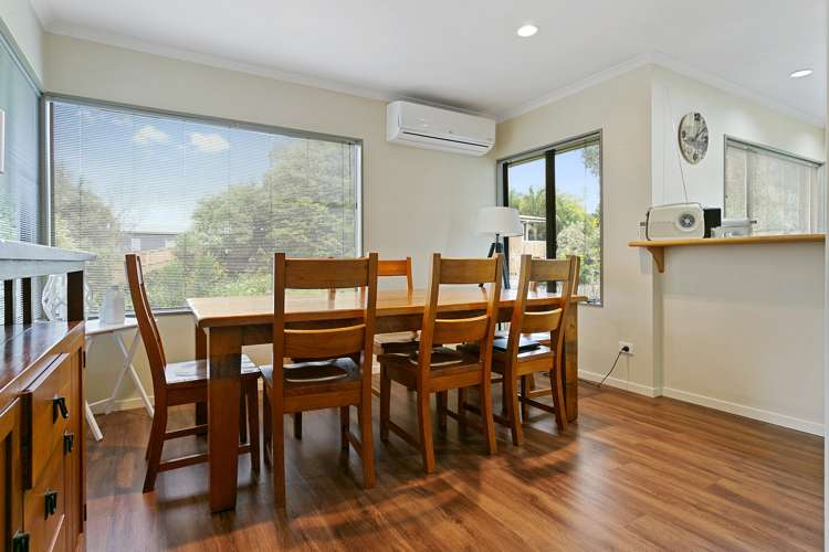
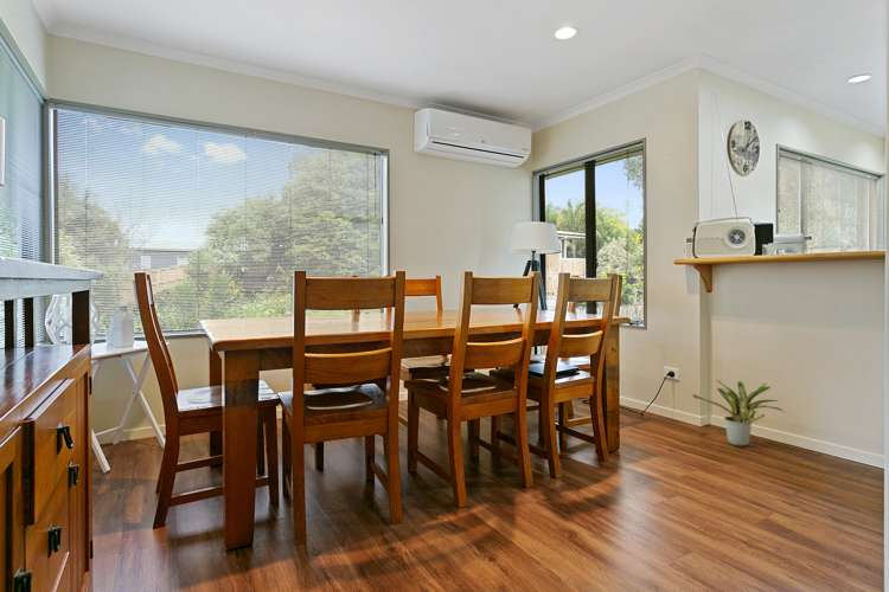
+ potted plant [691,379,785,448]
